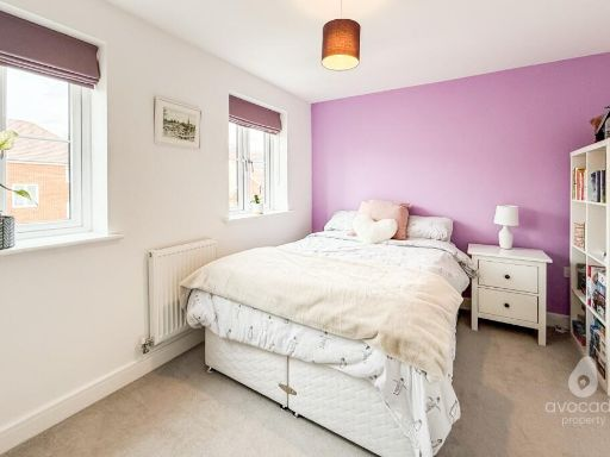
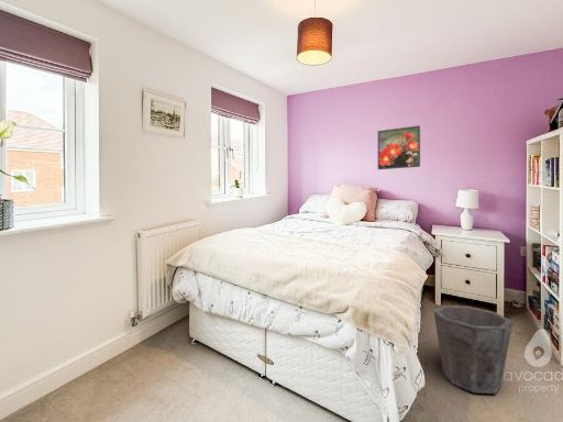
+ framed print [377,124,421,170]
+ waste bin [432,304,514,395]
